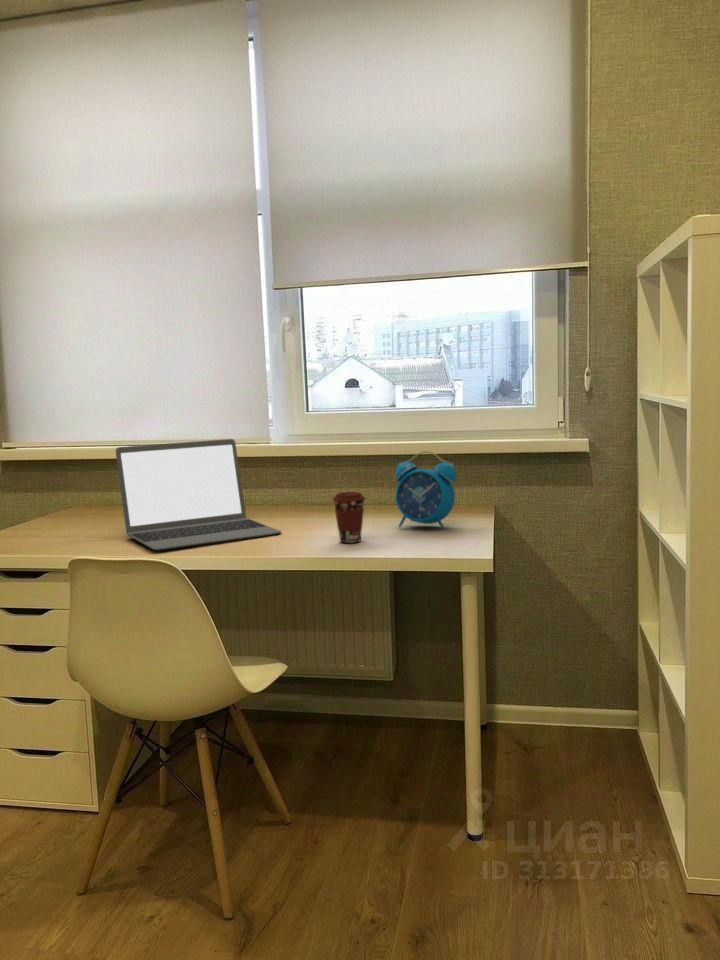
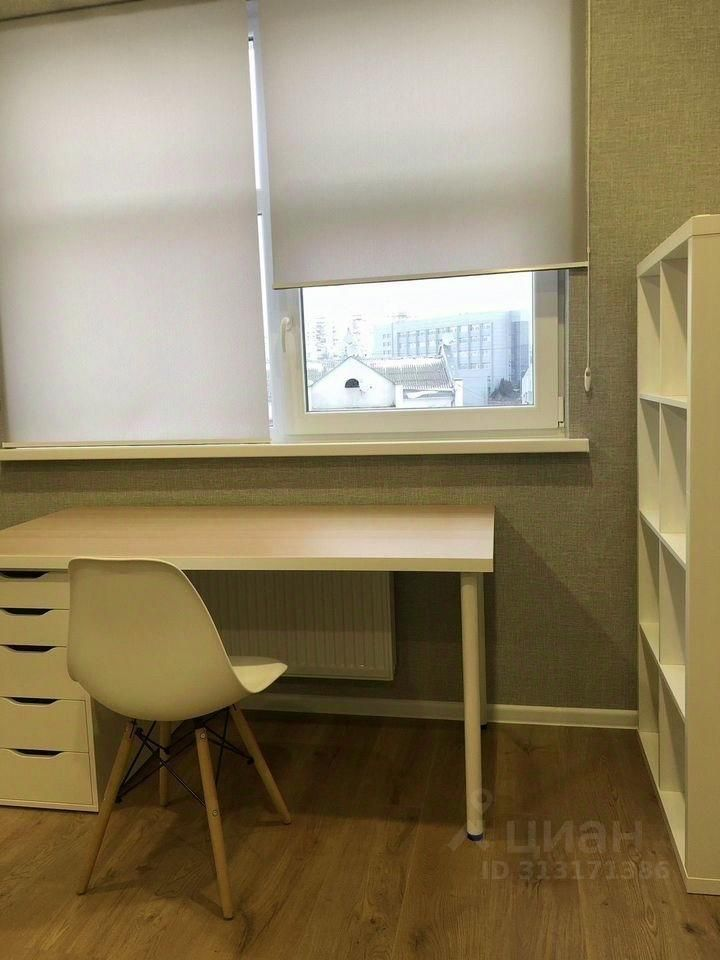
- coffee cup [331,491,367,544]
- laptop [115,438,282,552]
- alarm clock [395,450,458,530]
